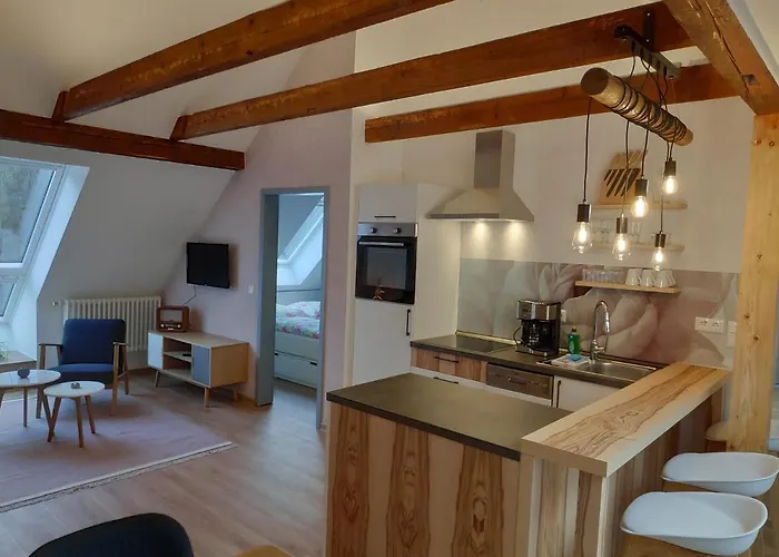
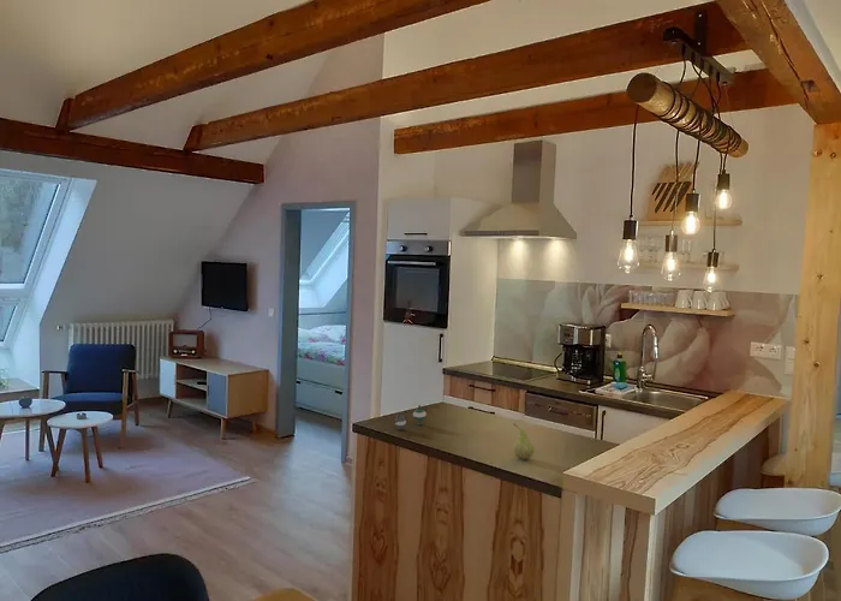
+ fruit [512,422,535,460]
+ teapot [393,404,428,430]
